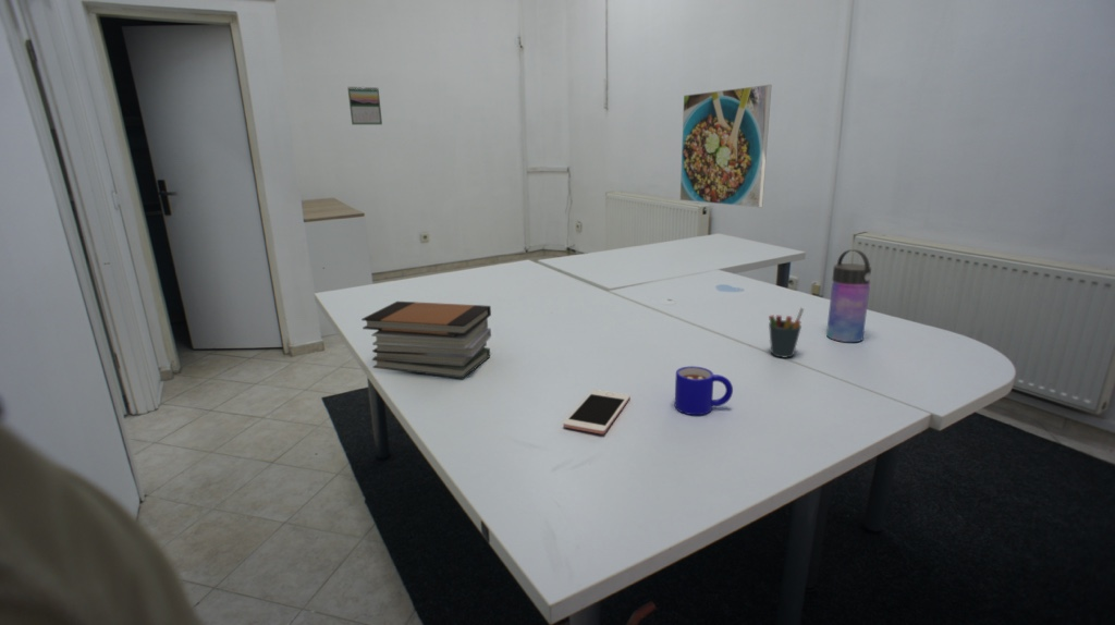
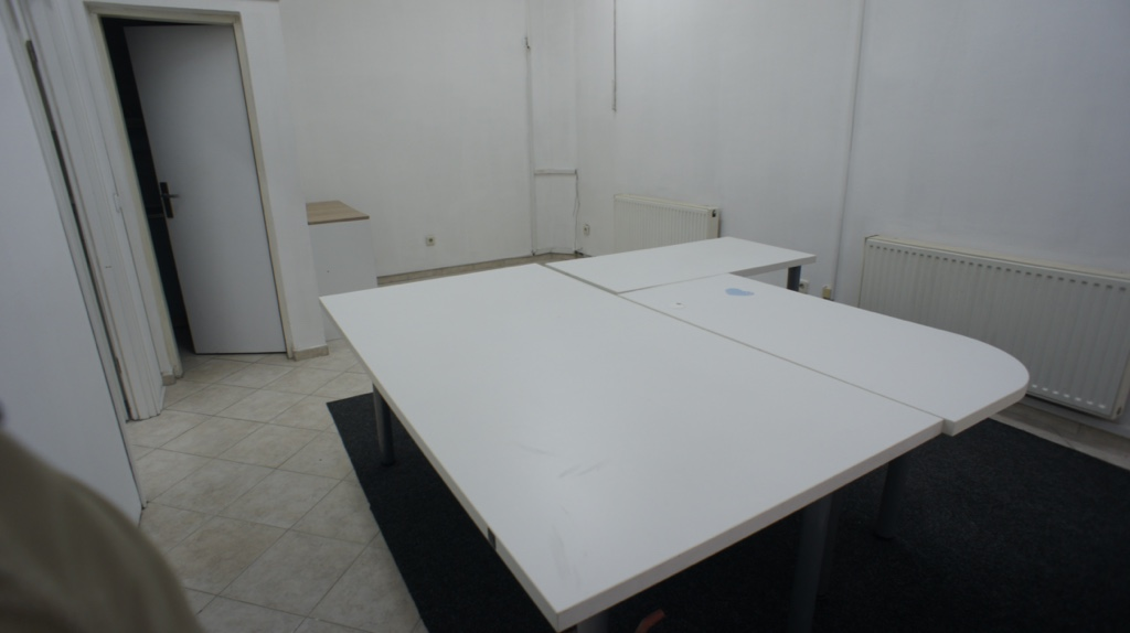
- calendar [346,85,383,125]
- cell phone [562,389,632,436]
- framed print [678,84,773,209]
- mug [674,365,734,416]
- pen holder [768,306,805,359]
- water bottle [825,248,872,343]
- book stack [360,301,492,379]
